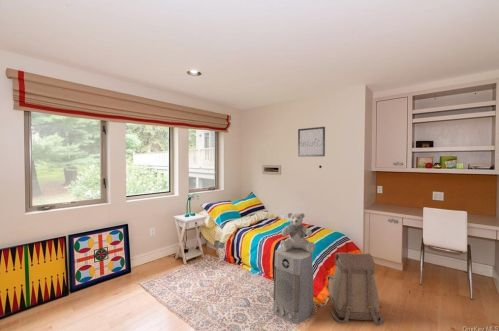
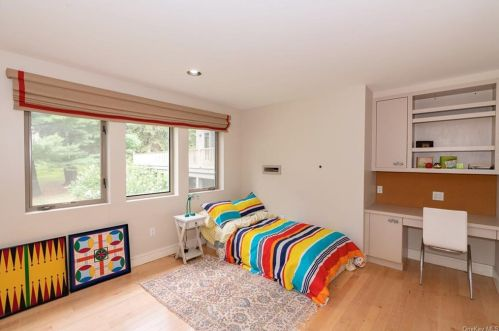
- air purifier [272,246,314,325]
- teddy bear [280,212,316,253]
- backpack [326,252,385,327]
- wall art [297,126,326,158]
